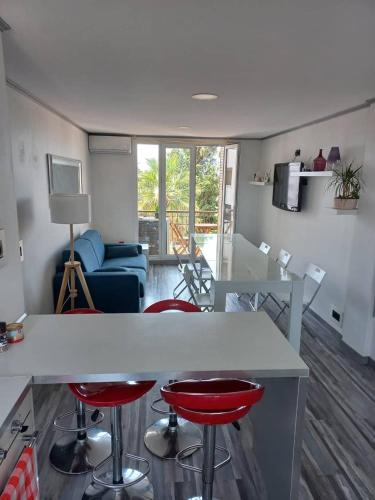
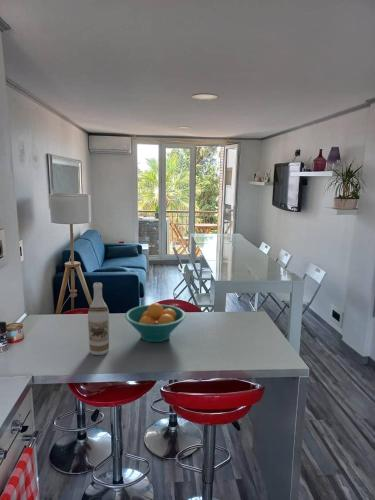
+ wine bottle [87,281,110,356]
+ fruit bowl [124,302,187,343]
